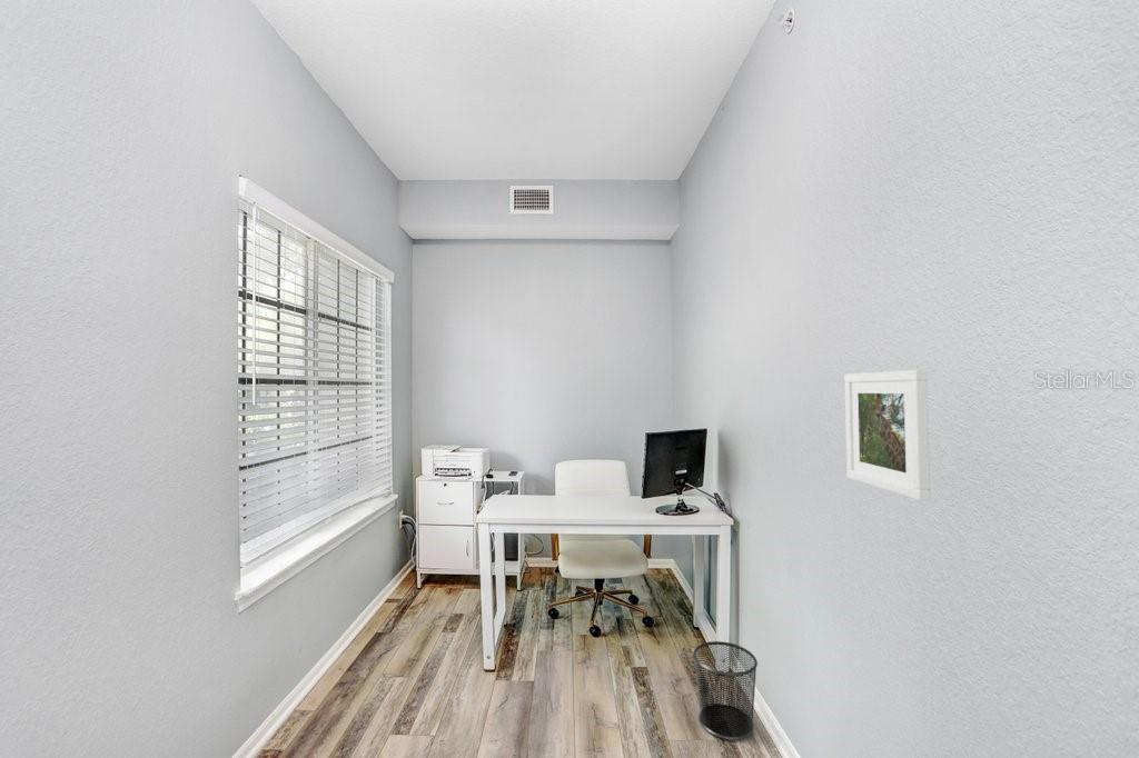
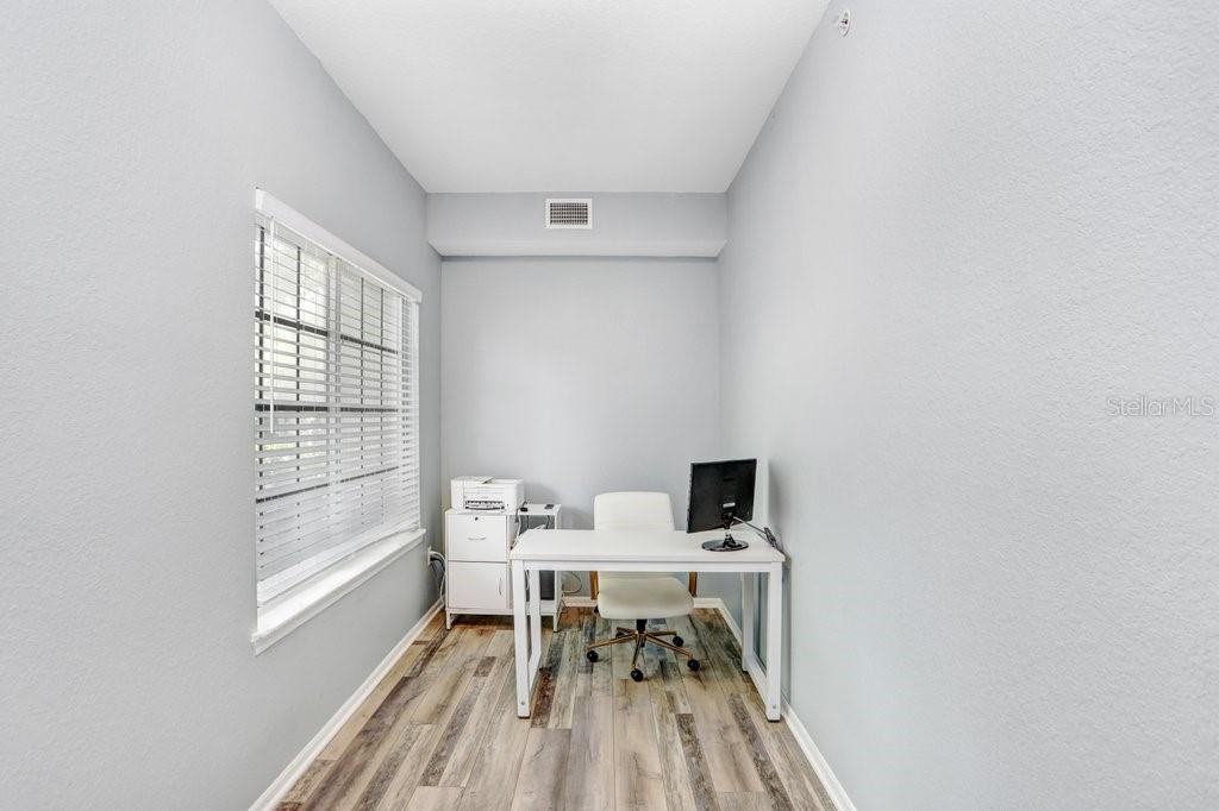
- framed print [844,369,931,502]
- waste bin [692,640,759,741]
